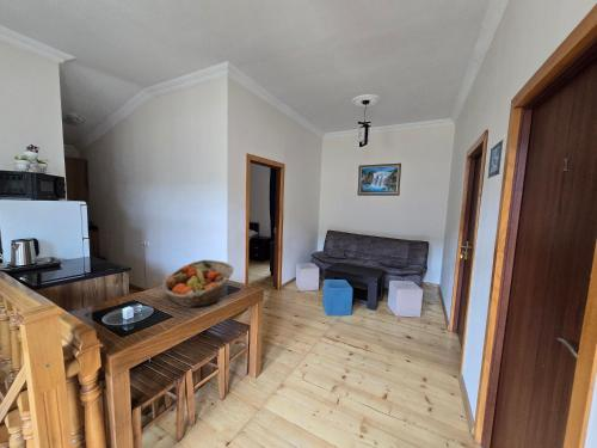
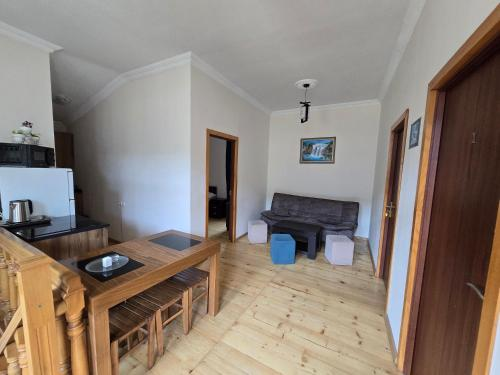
- fruit basket [161,259,235,308]
